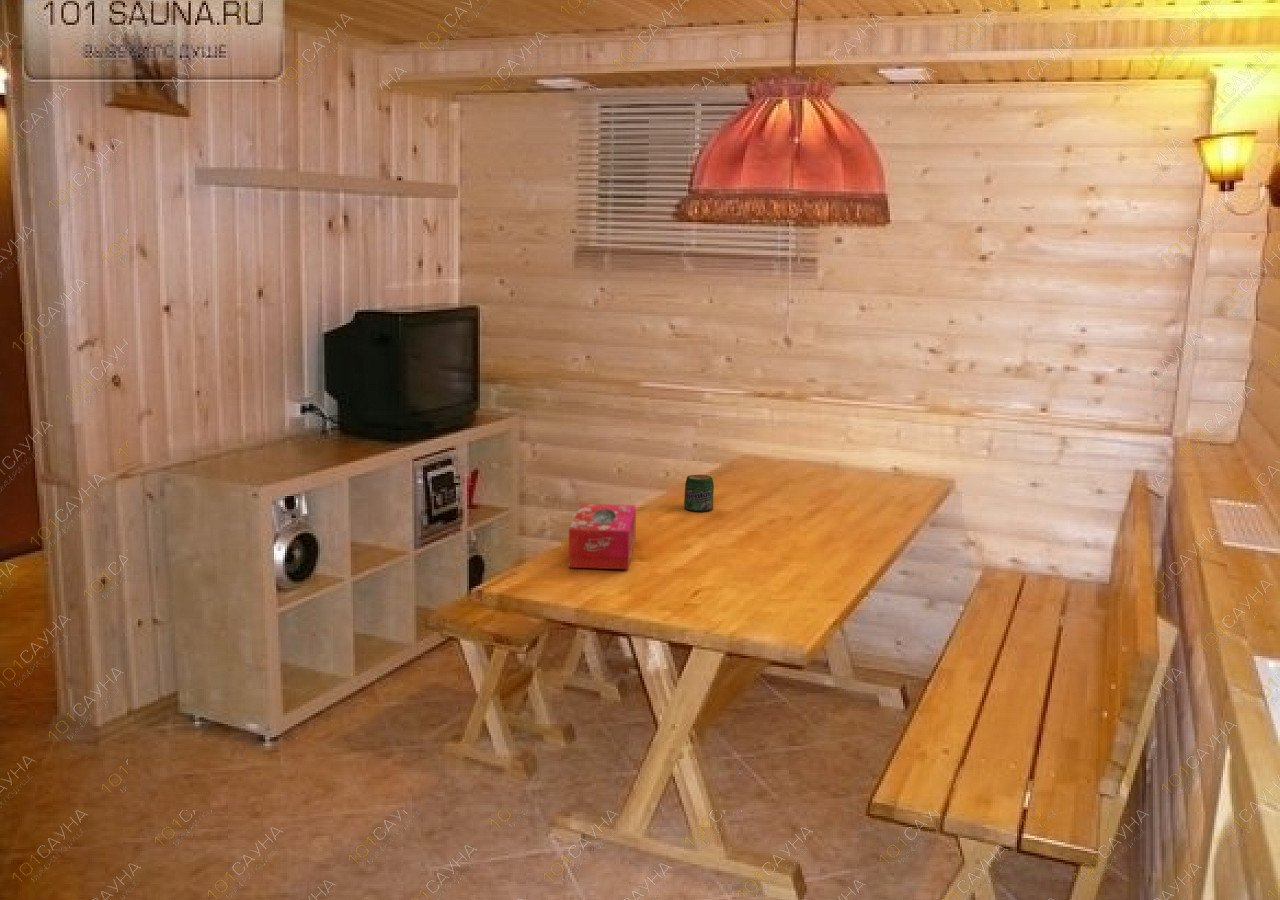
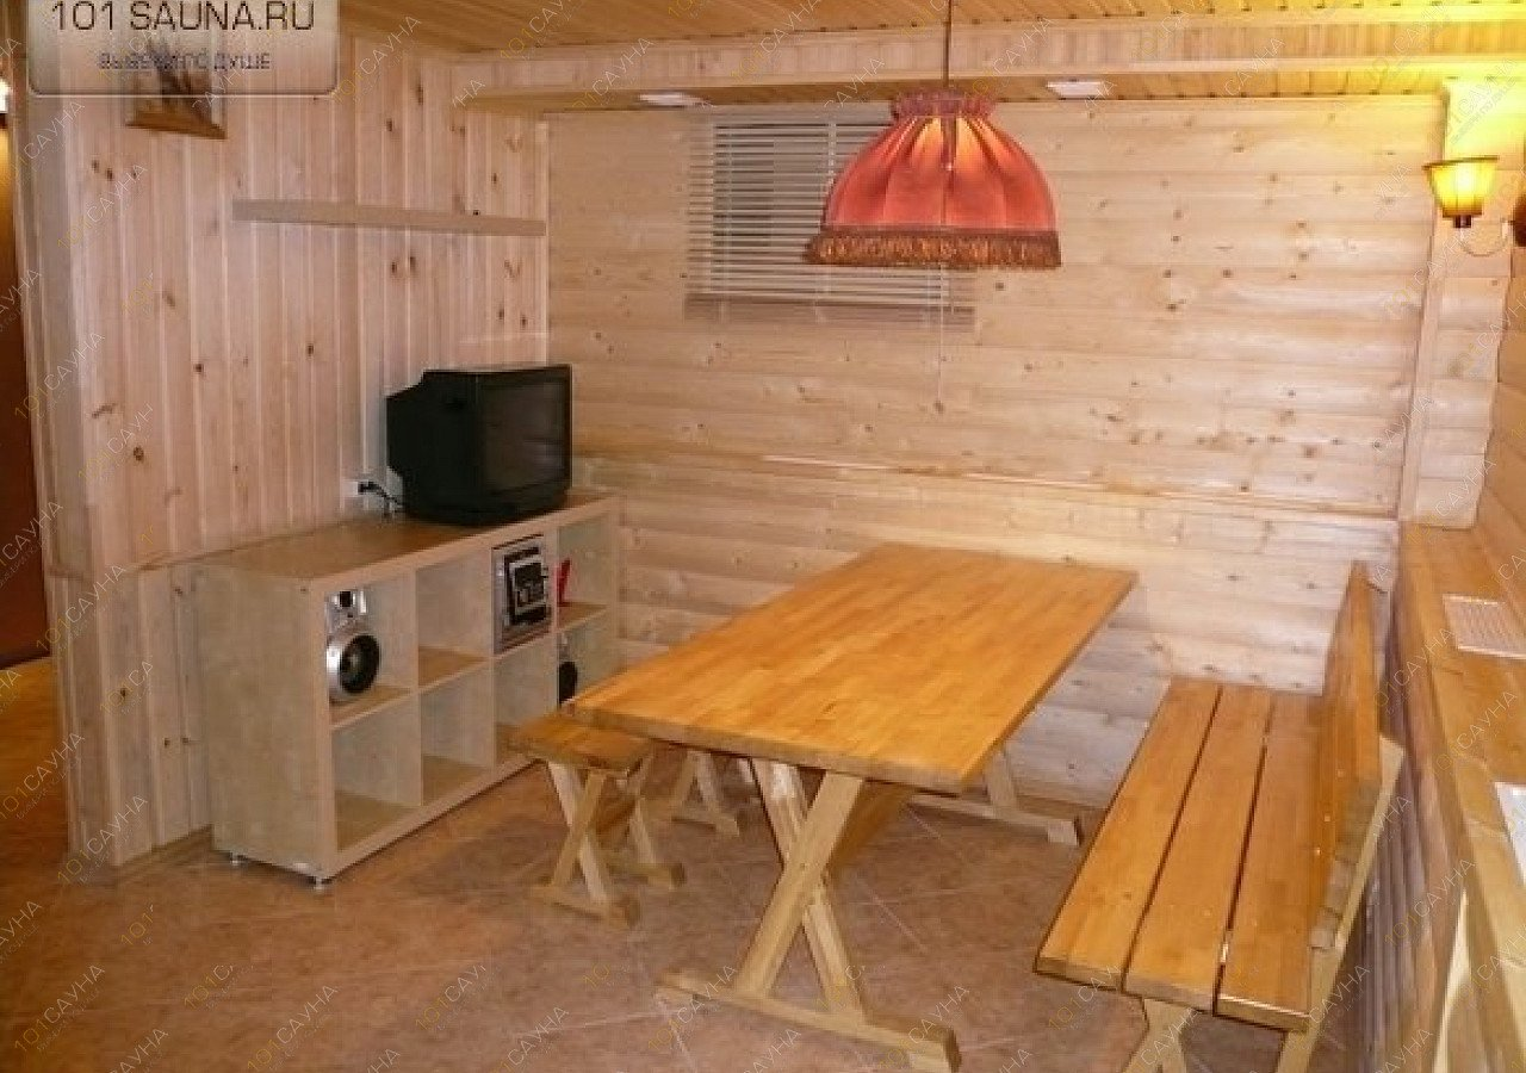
- jar [683,474,715,513]
- tissue box [568,503,637,570]
